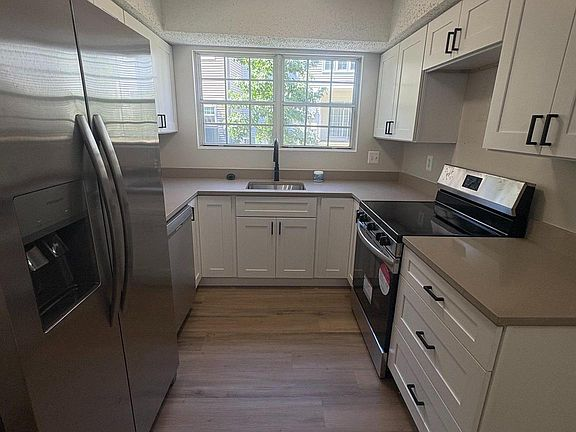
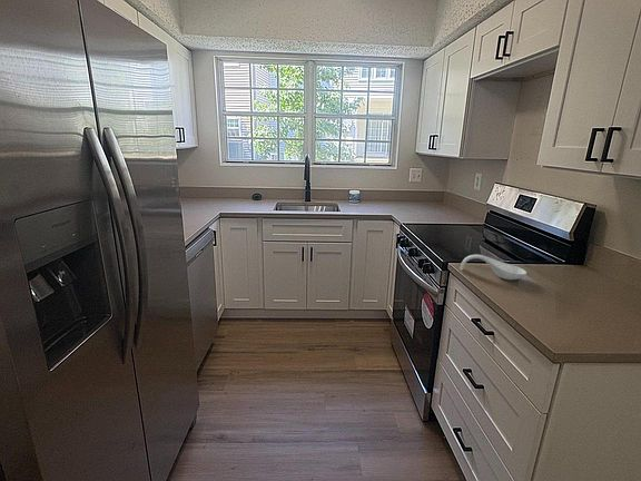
+ spoon rest [458,254,527,281]
